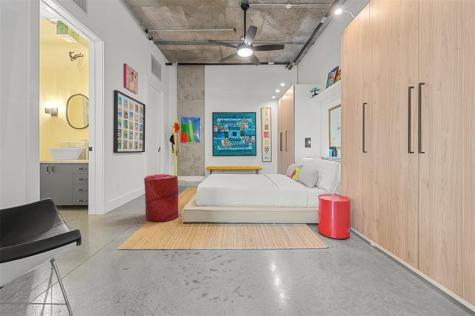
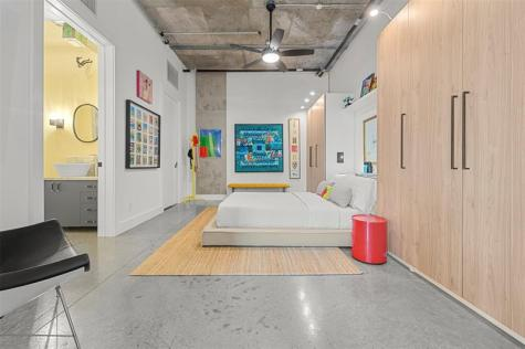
- laundry hamper [143,173,180,222]
